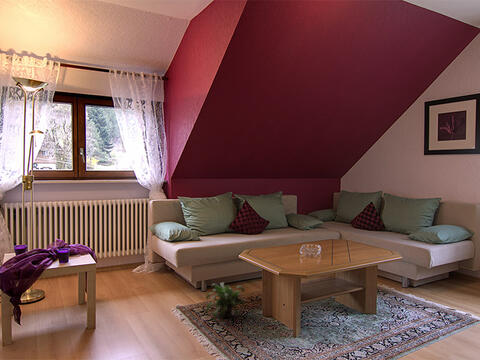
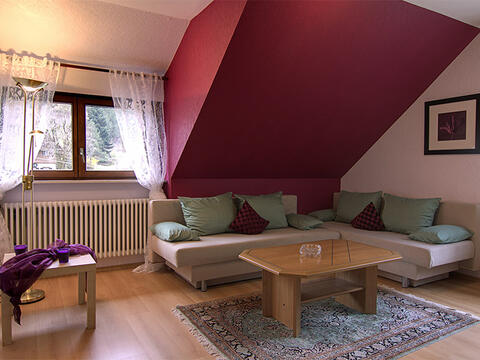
- potted plant [205,281,251,322]
